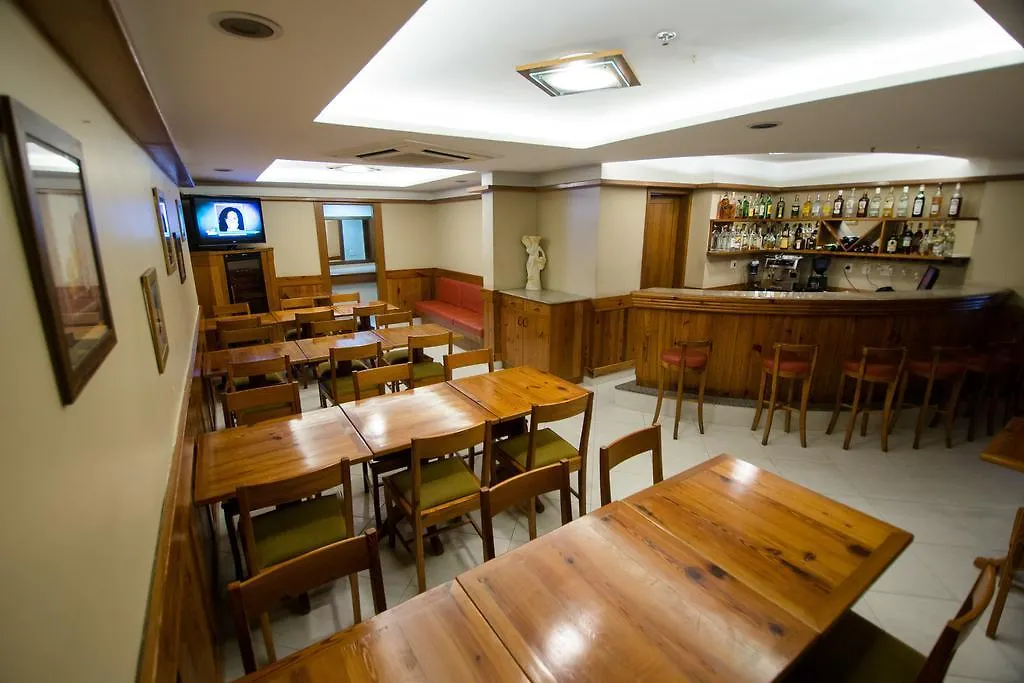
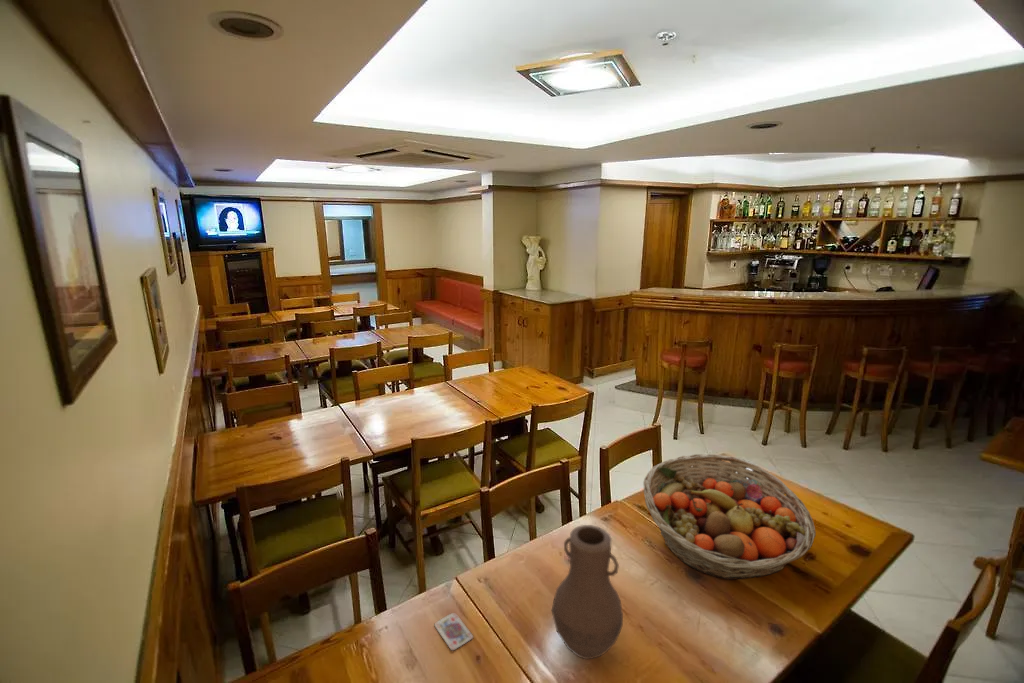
+ vase [551,524,624,660]
+ playing card [433,612,474,651]
+ fruit basket [642,453,817,581]
